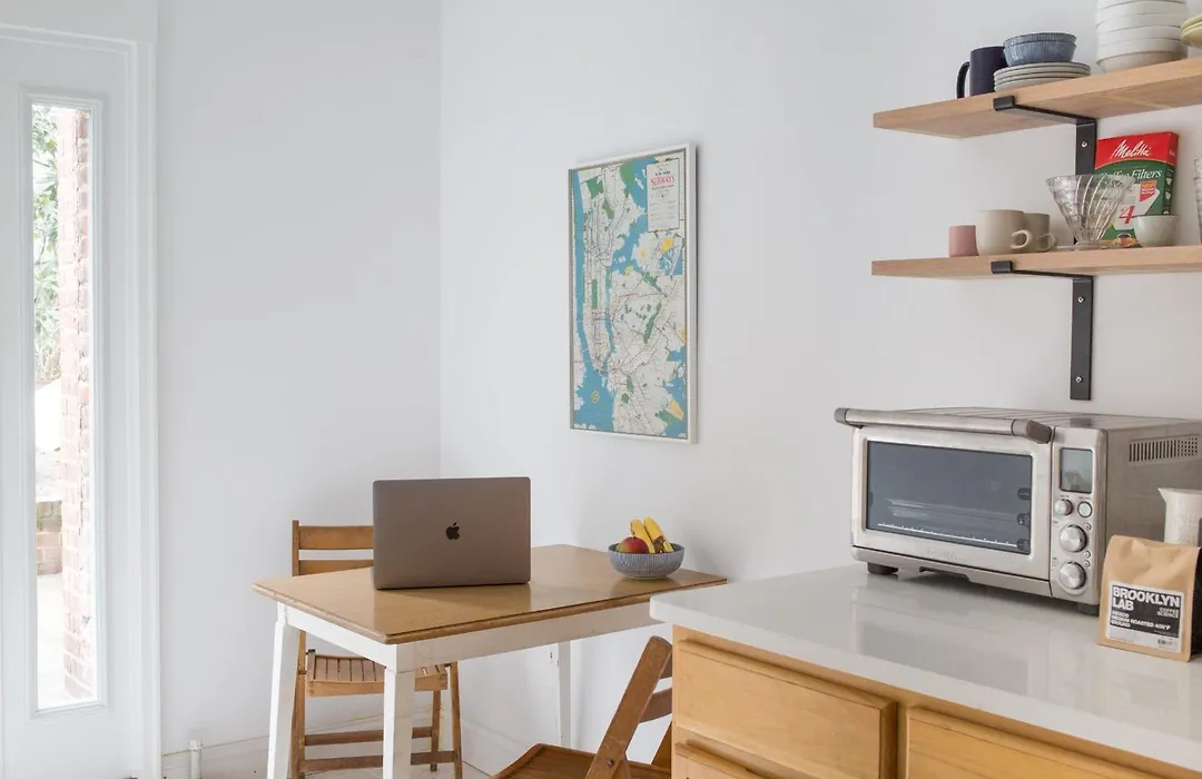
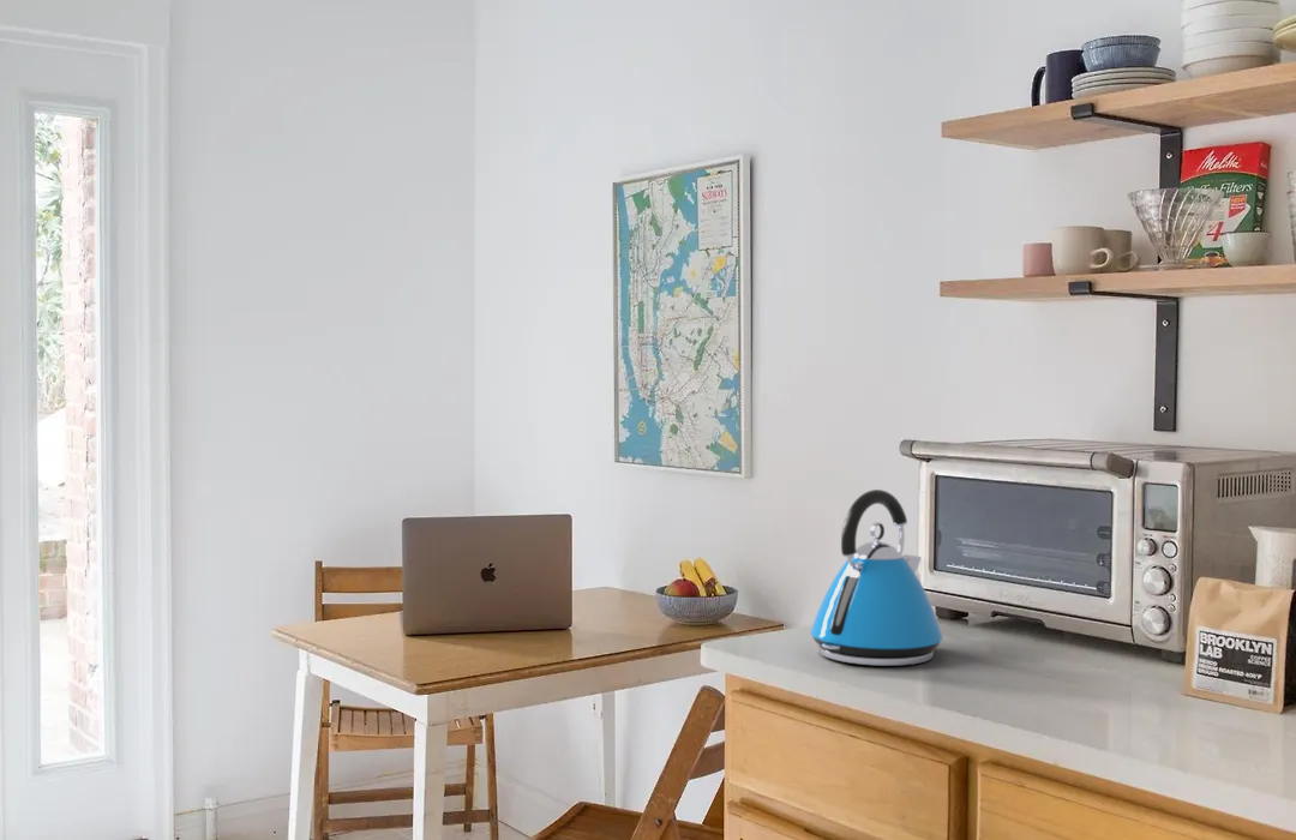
+ kettle [809,488,944,667]
